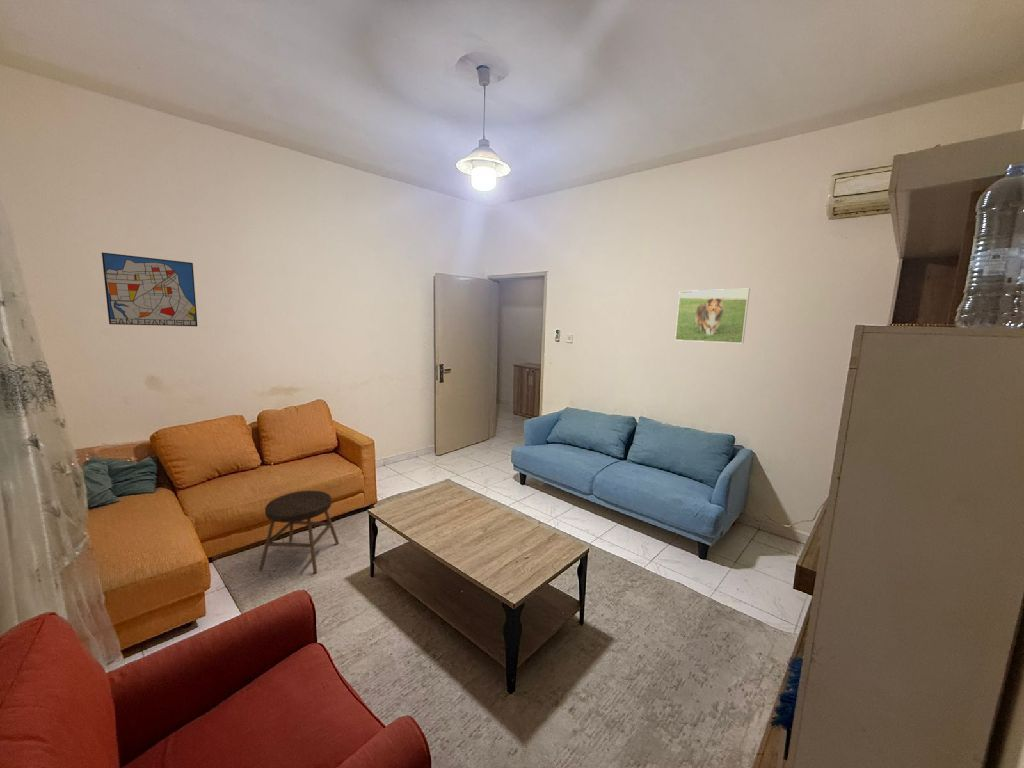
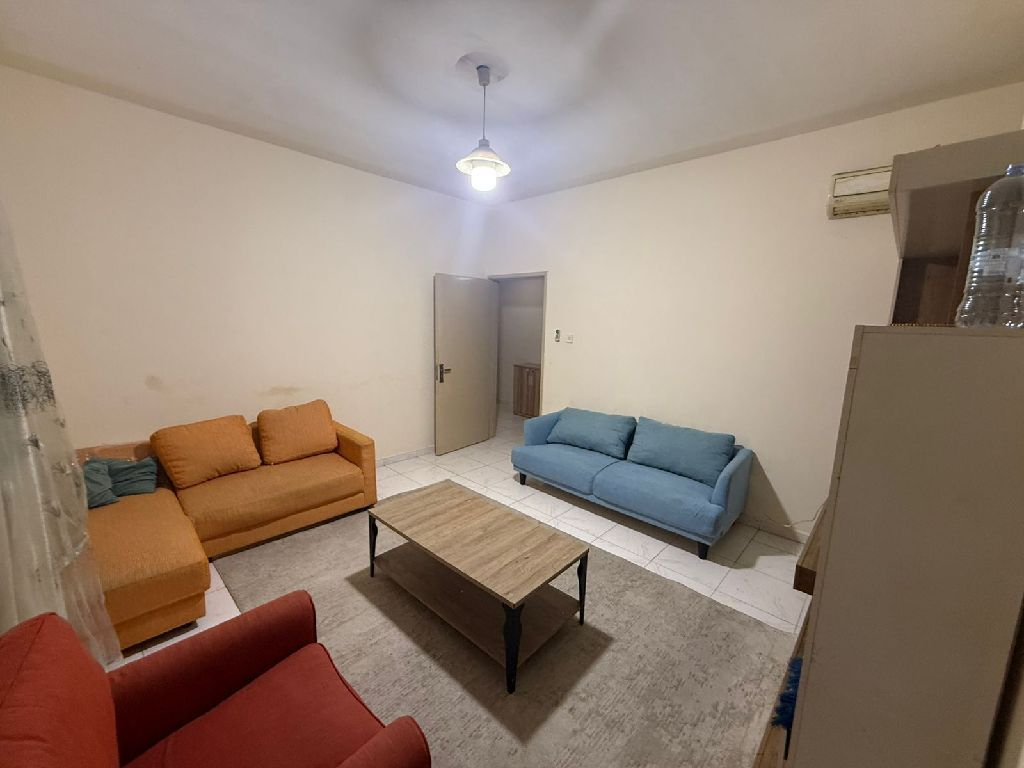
- stool [258,490,340,574]
- wall art [101,252,198,327]
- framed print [674,288,751,344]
